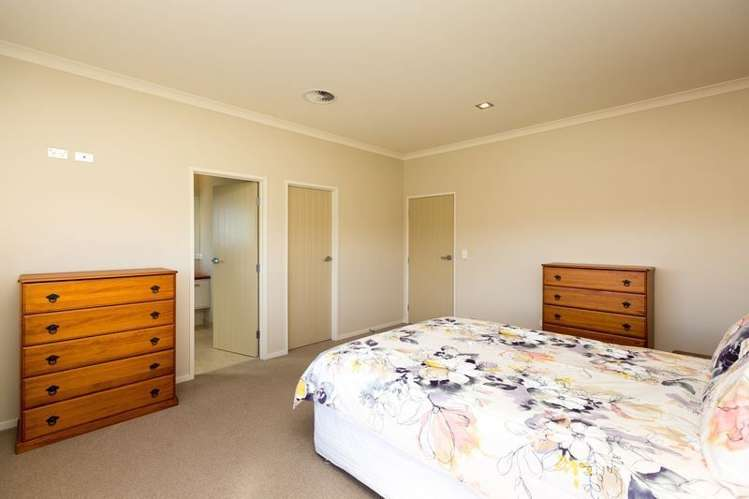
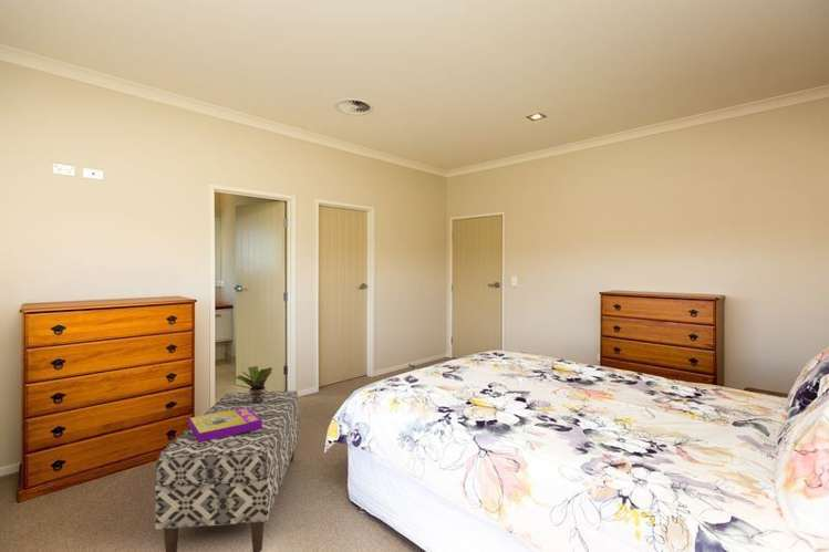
+ decorative box [188,407,262,442]
+ bench [154,389,300,552]
+ potted plant [234,365,273,403]
